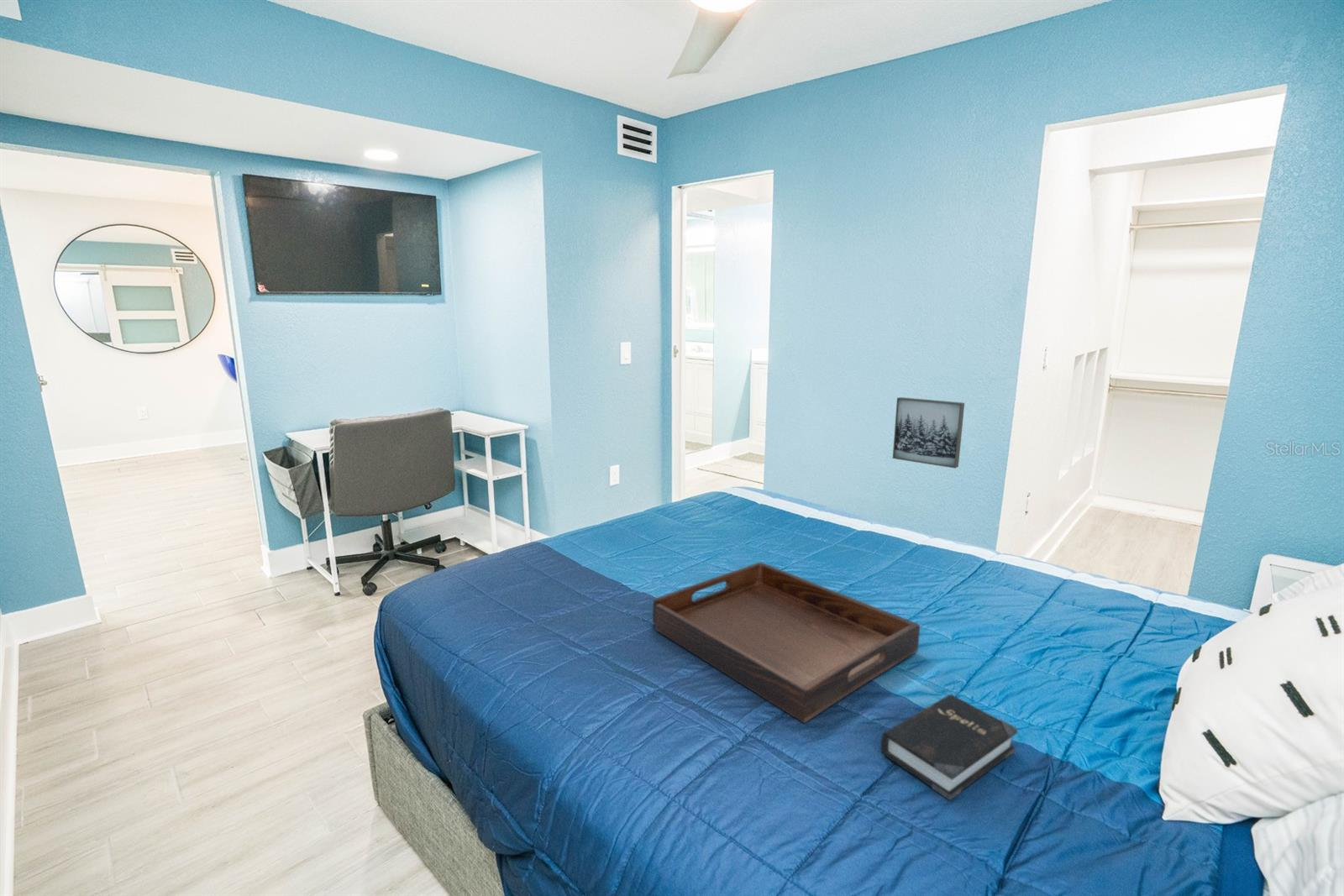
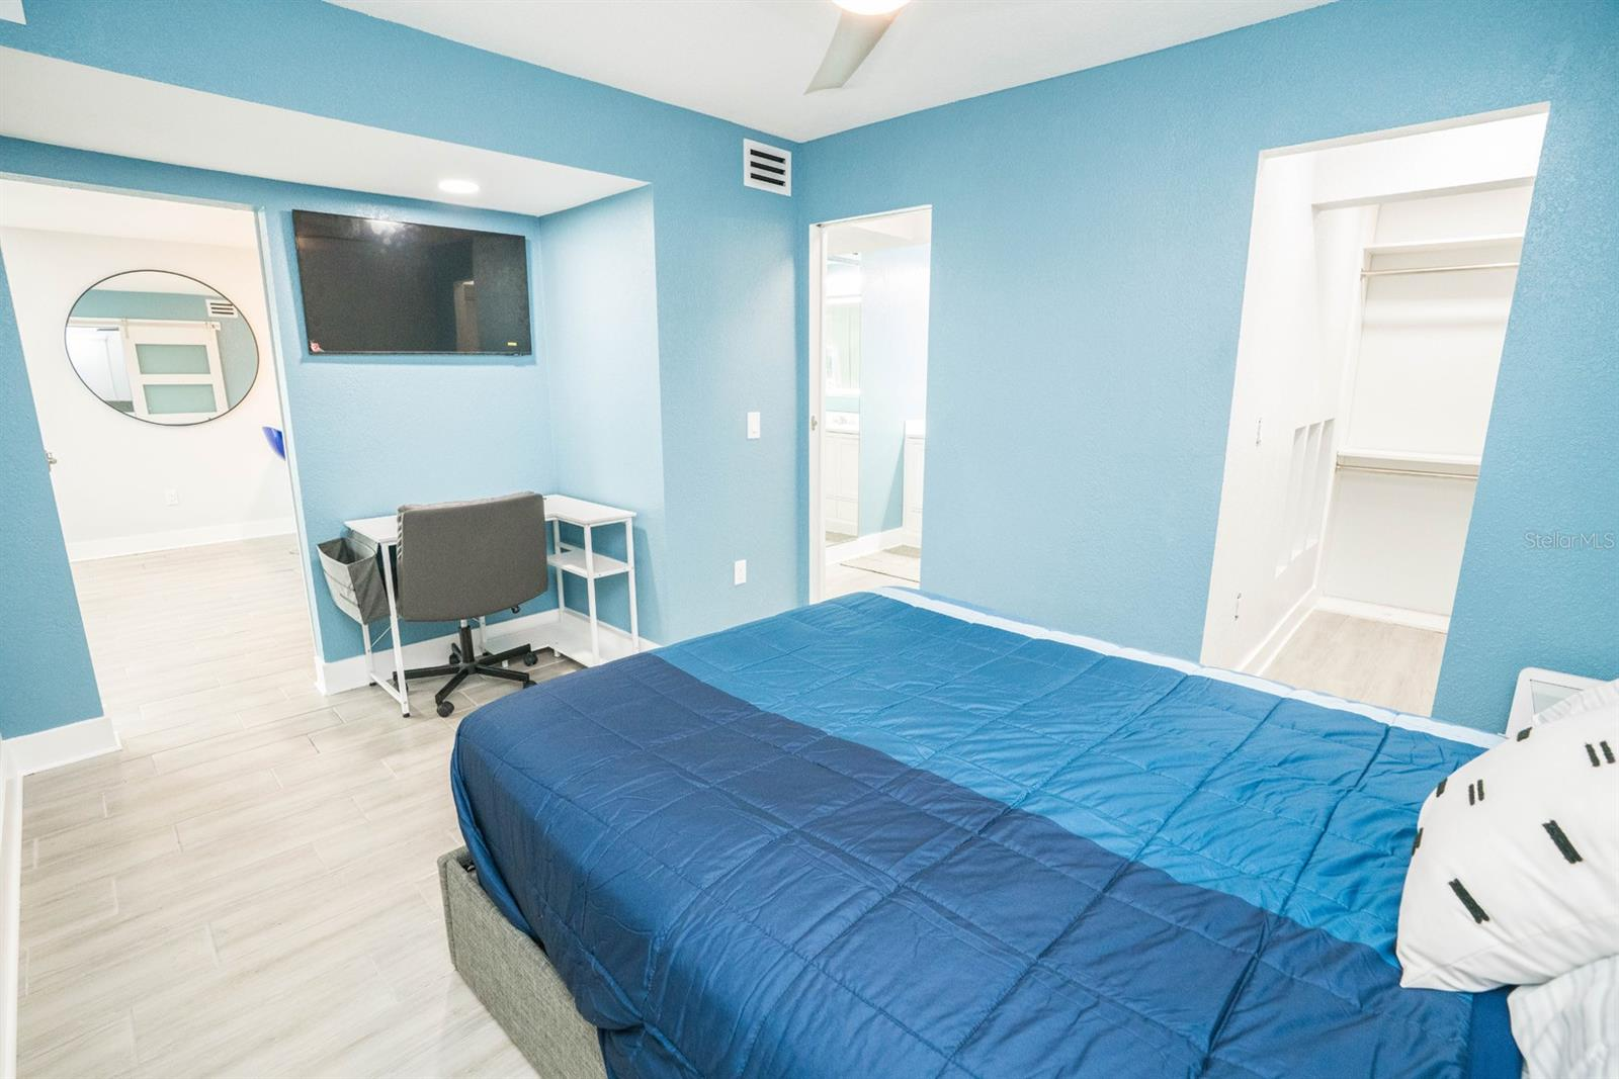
- wall art [892,396,965,469]
- serving tray [652,562,921,724]
- hardback book [880,694,1019,801]
